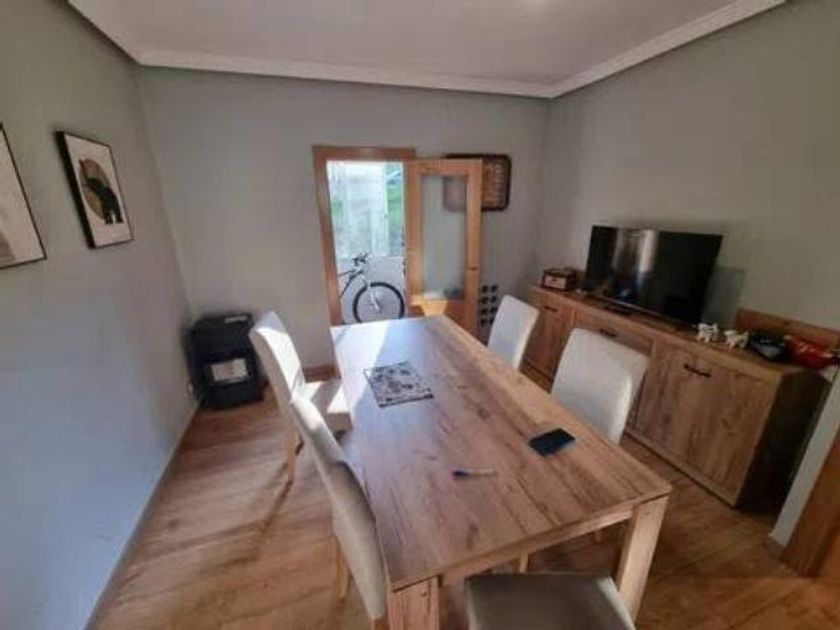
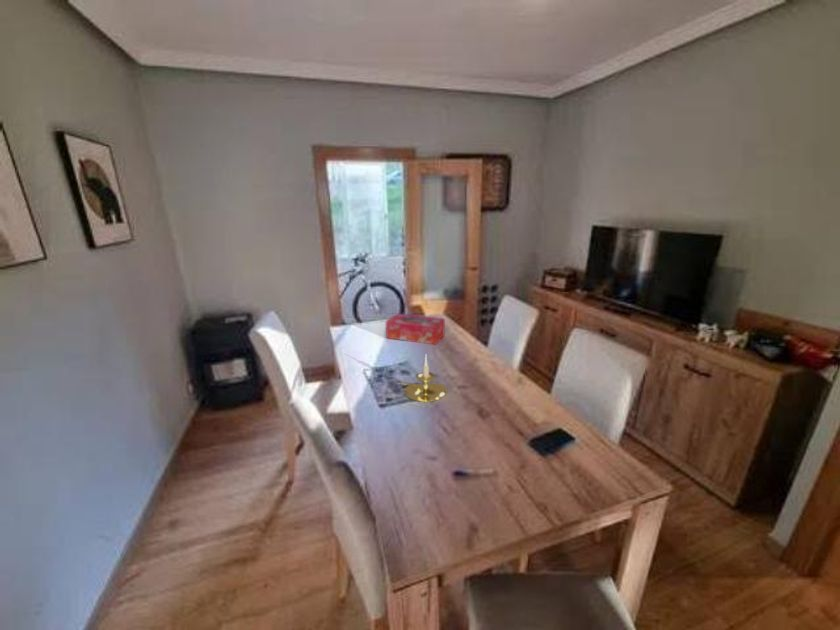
+ candle holder [396,354,448,403]
+ tissue box [385,313,446,346]
